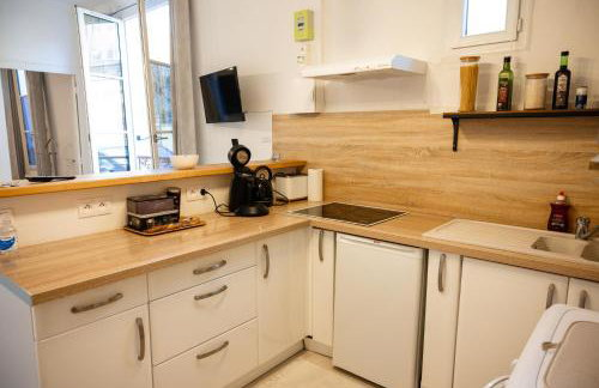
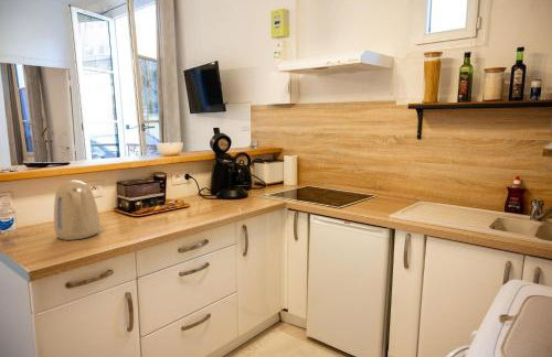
+ kettle [53,180,102,241]
